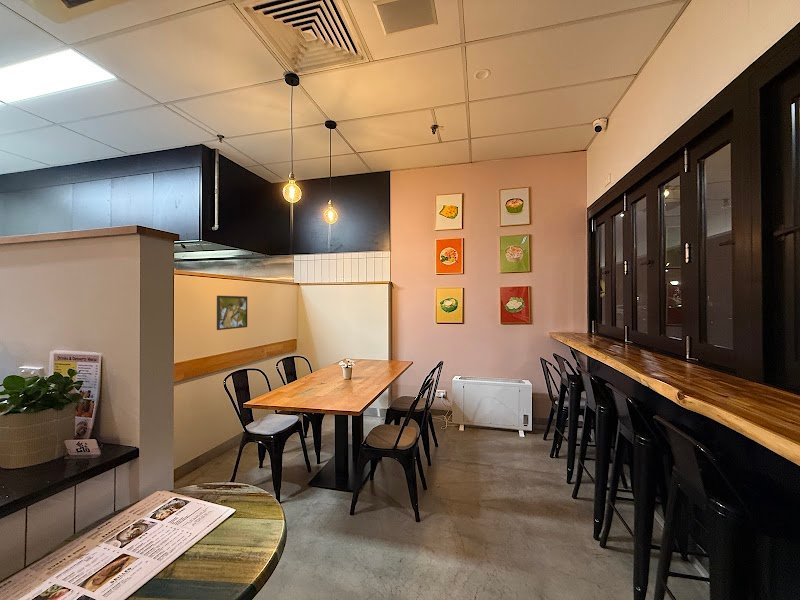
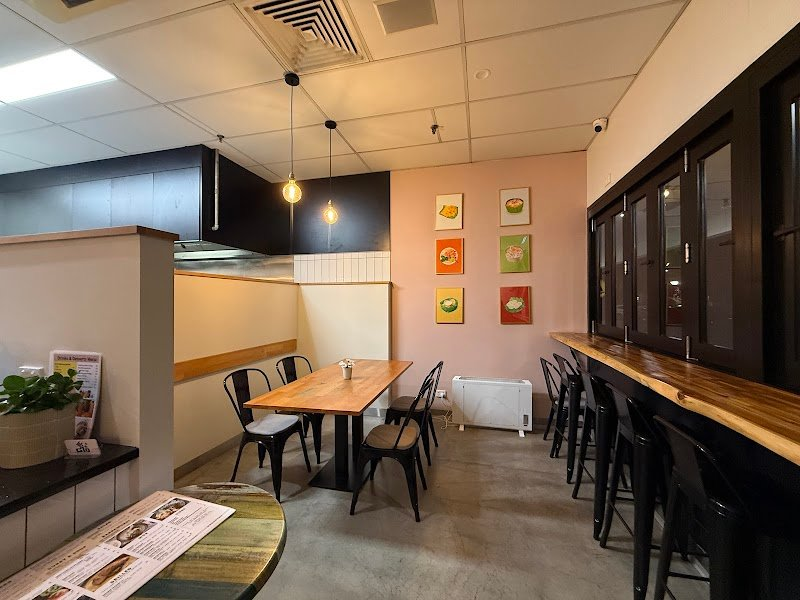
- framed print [216,295,248,331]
